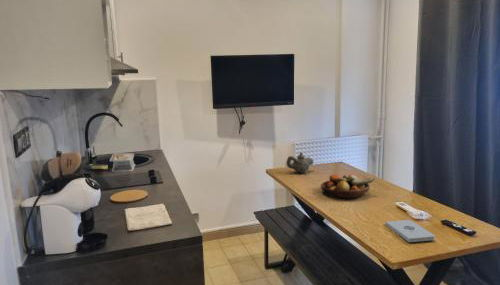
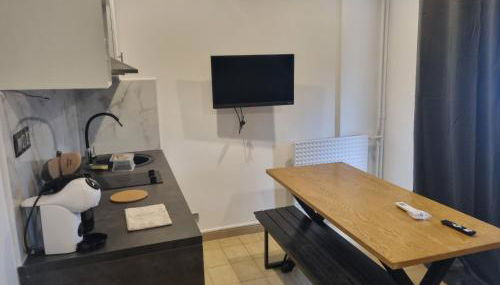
- fruit bowl [320,173,376,199]
- notepad [385,219,436,243]
- teapot [286,151,315,174]
